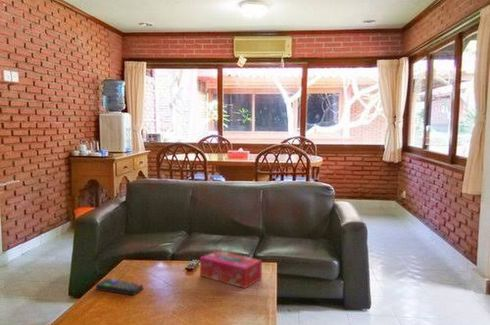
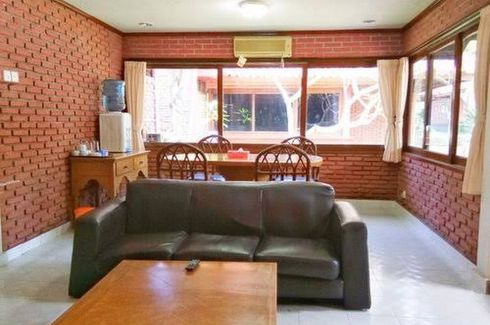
- tissue box [199,249,263,289]
- remote control [95,278,144,296]
